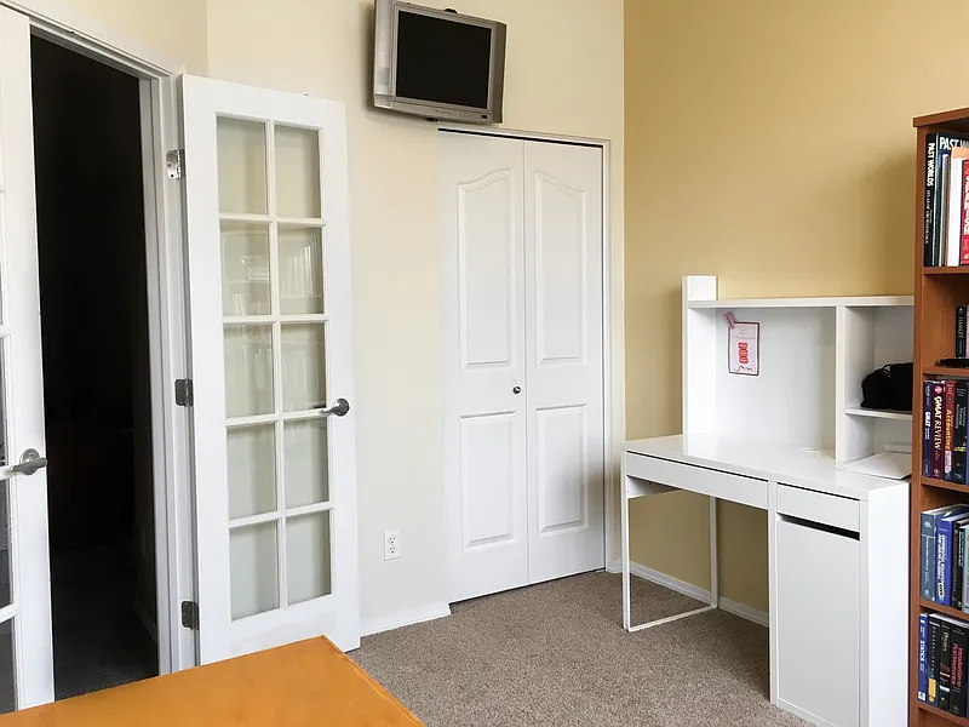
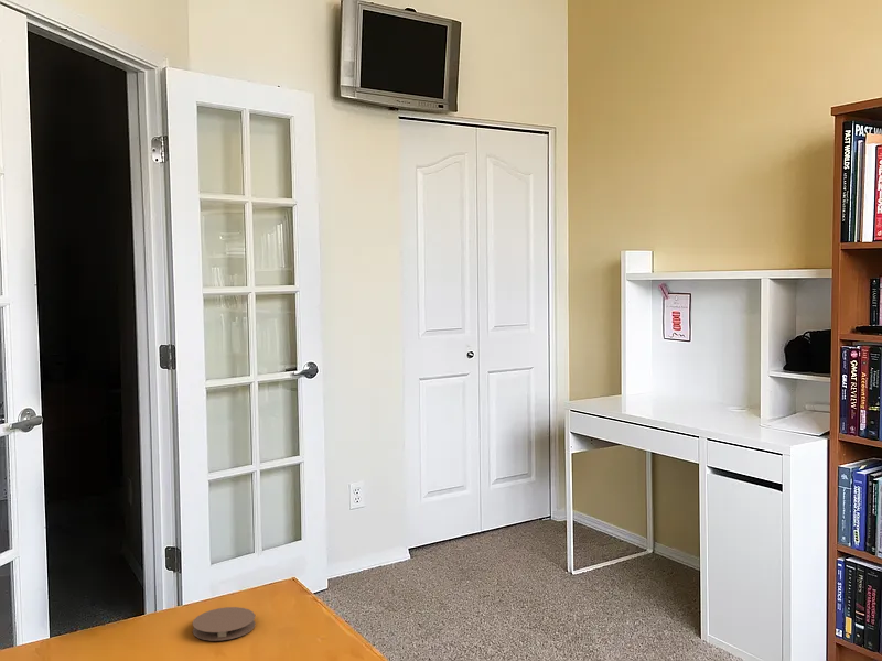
+ coaster [192,606,257,642]
